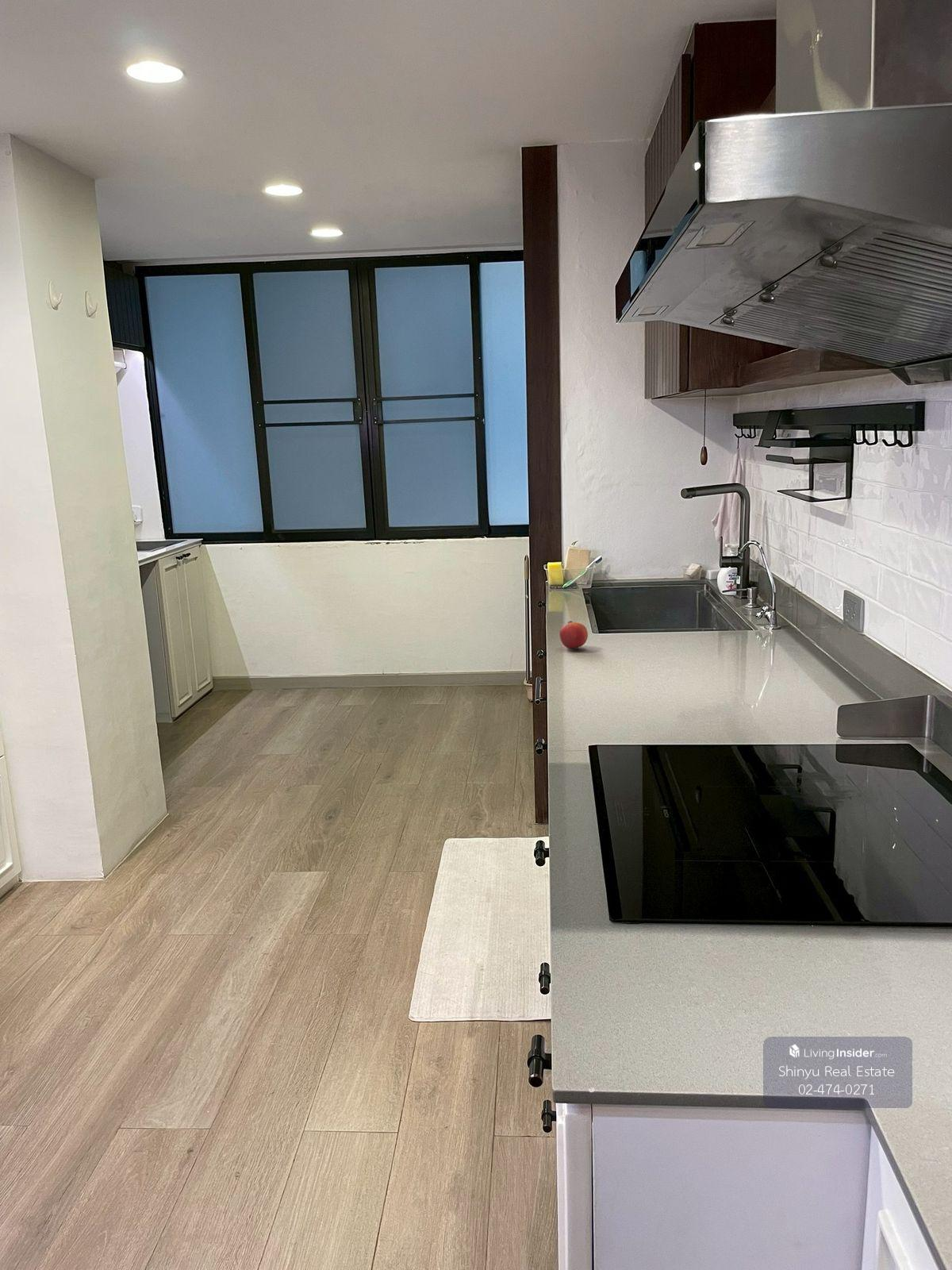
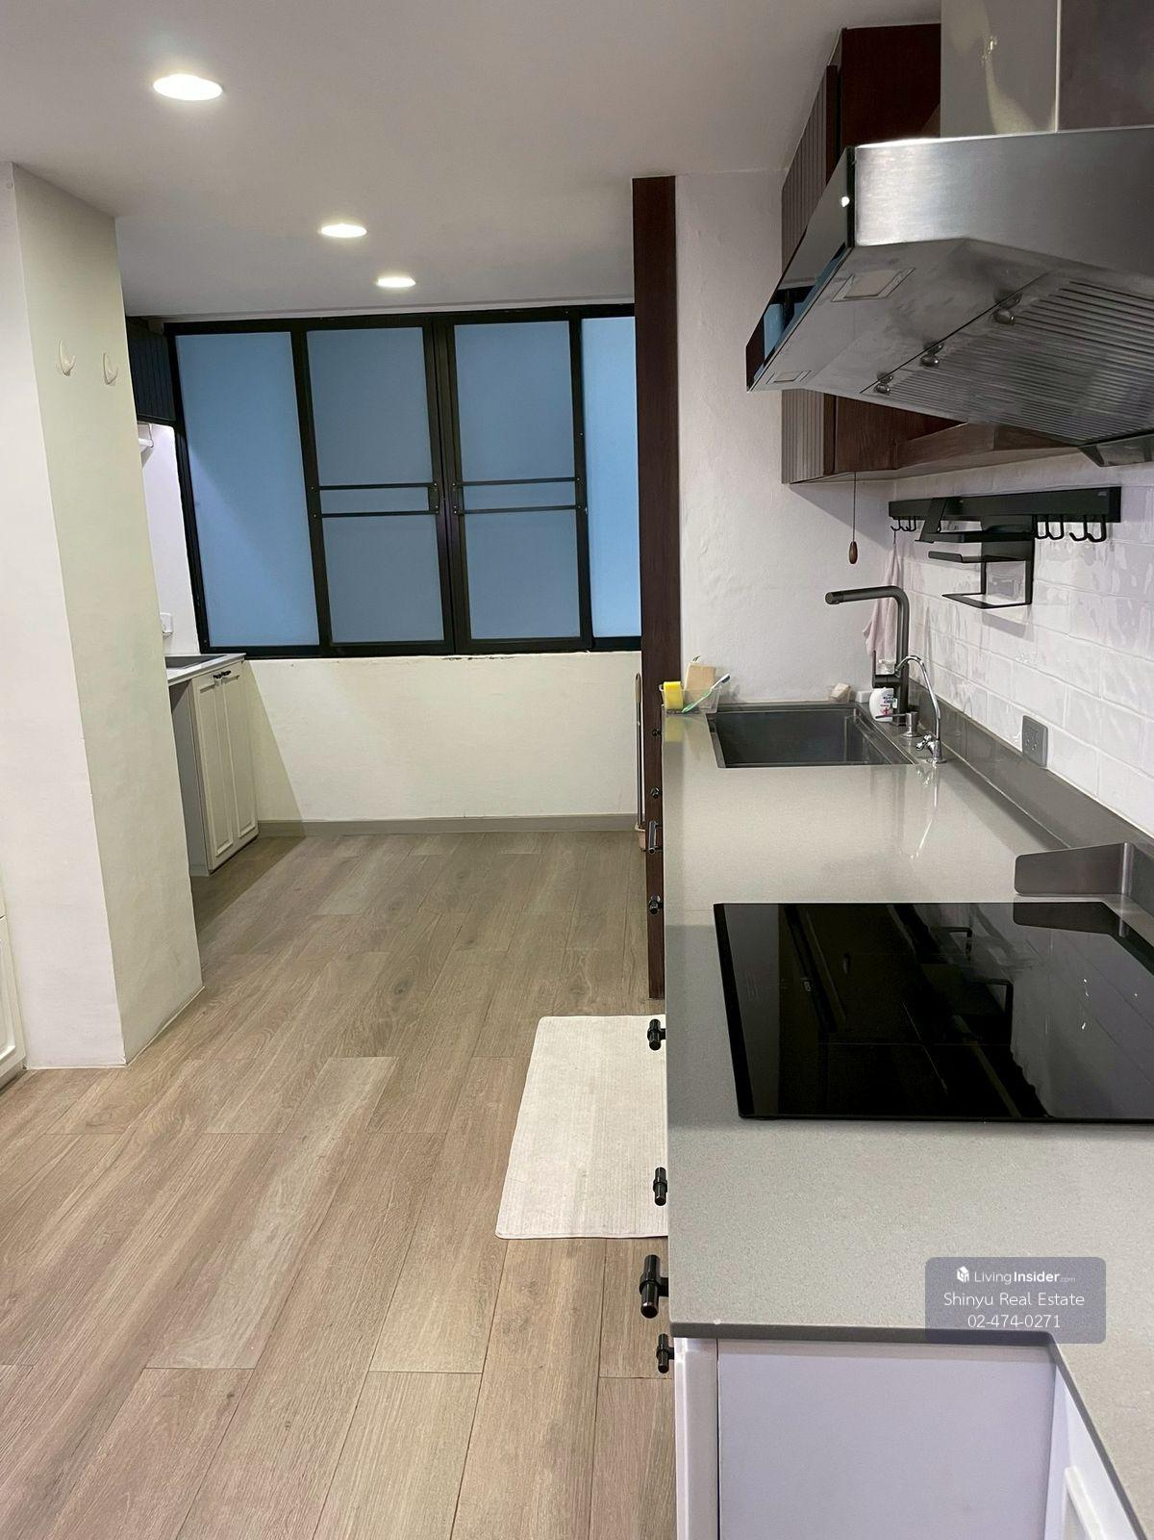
- pomegranate [559,620,589,649]
